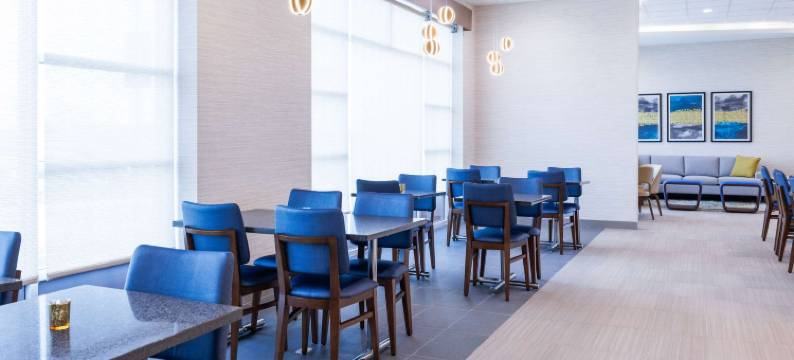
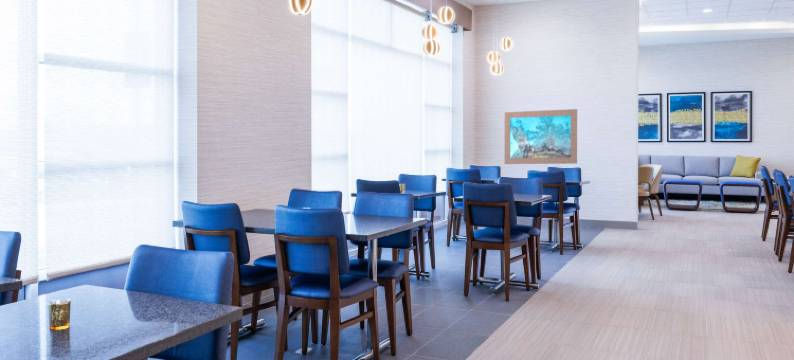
+ wall art [504,108,578,165]
